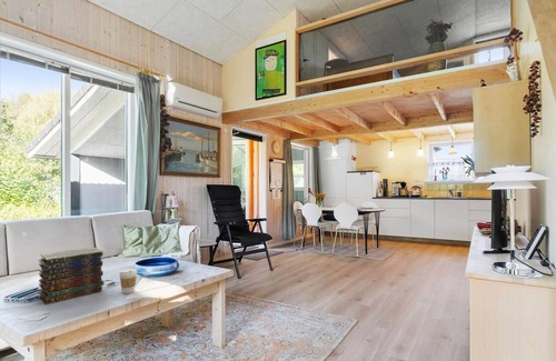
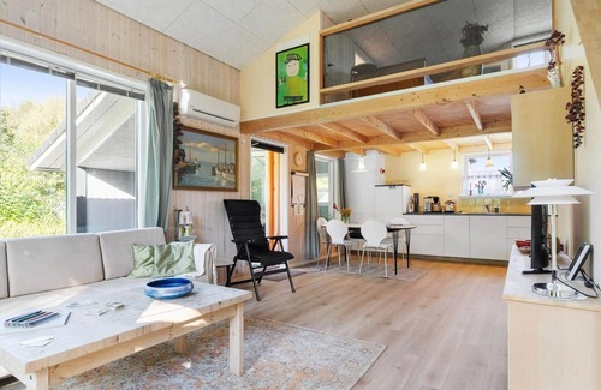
- book stack [37,247,105,305]
- coffee cup [118,268,138,294]
